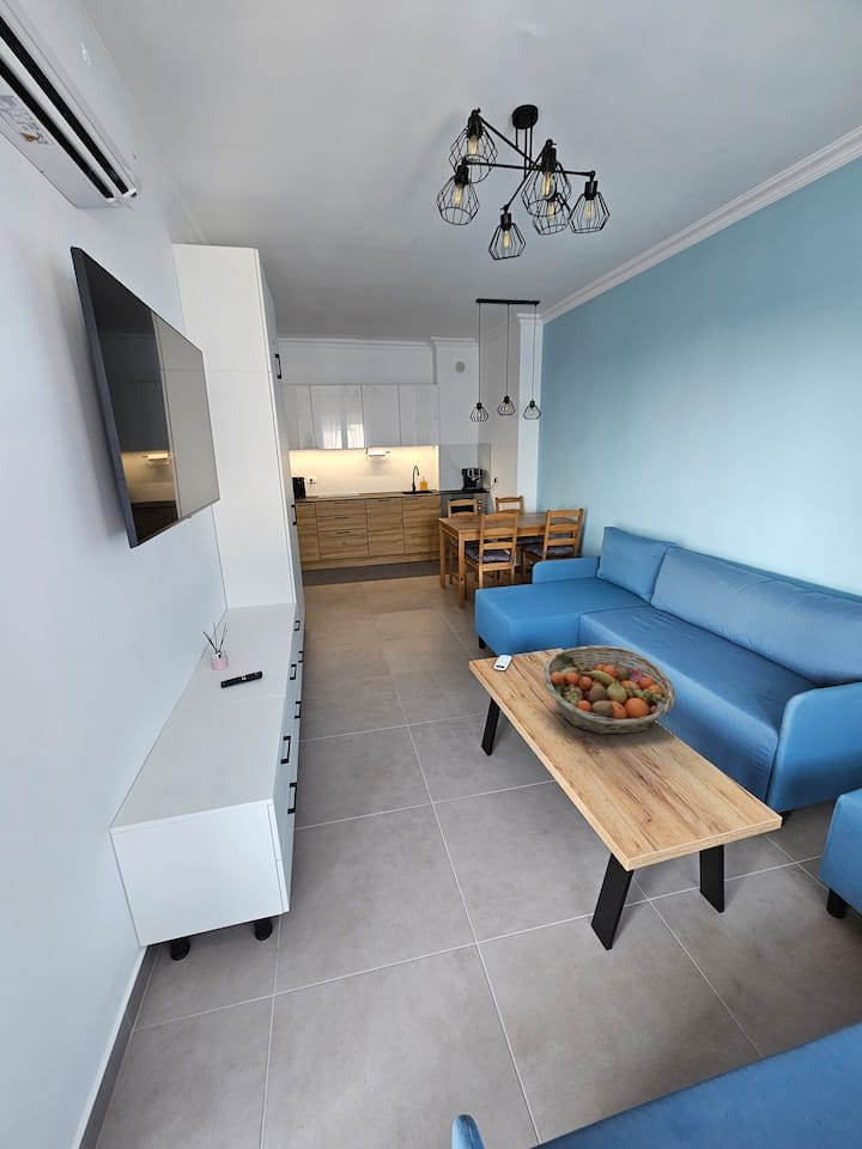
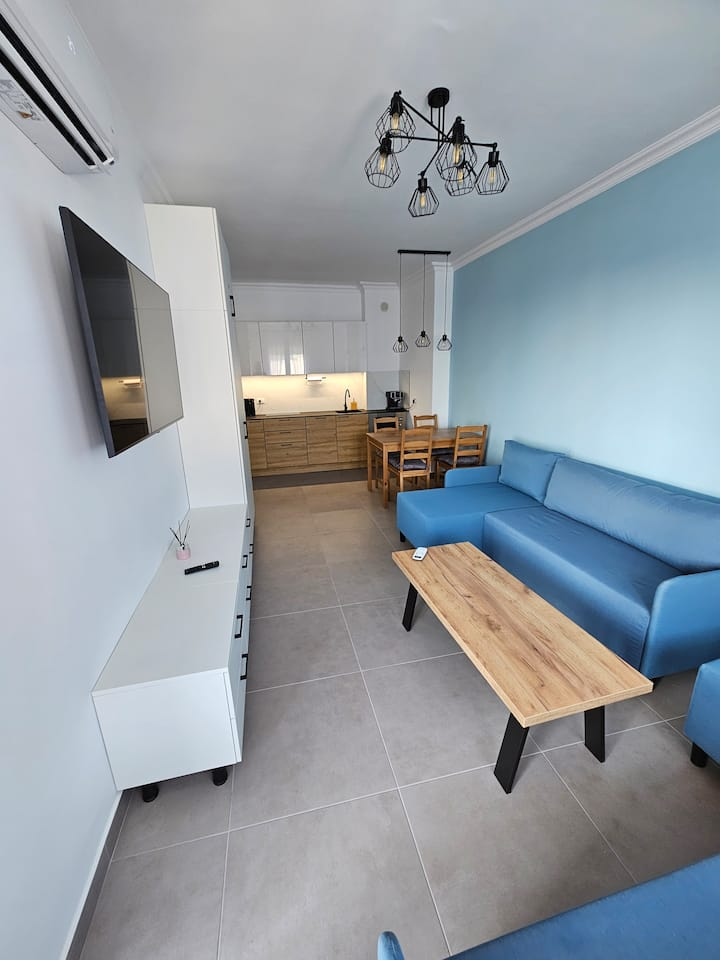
- fruit basket [542,644,676,736]
